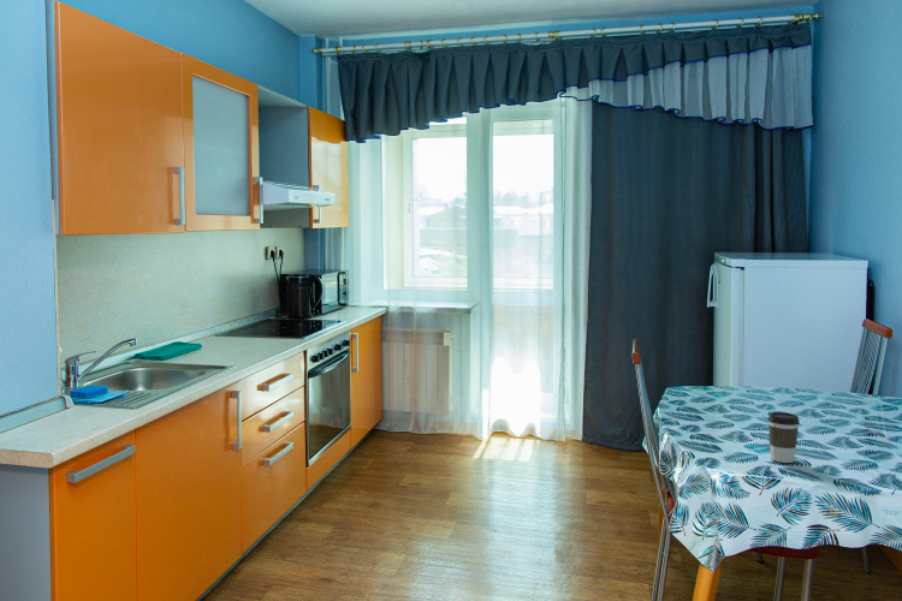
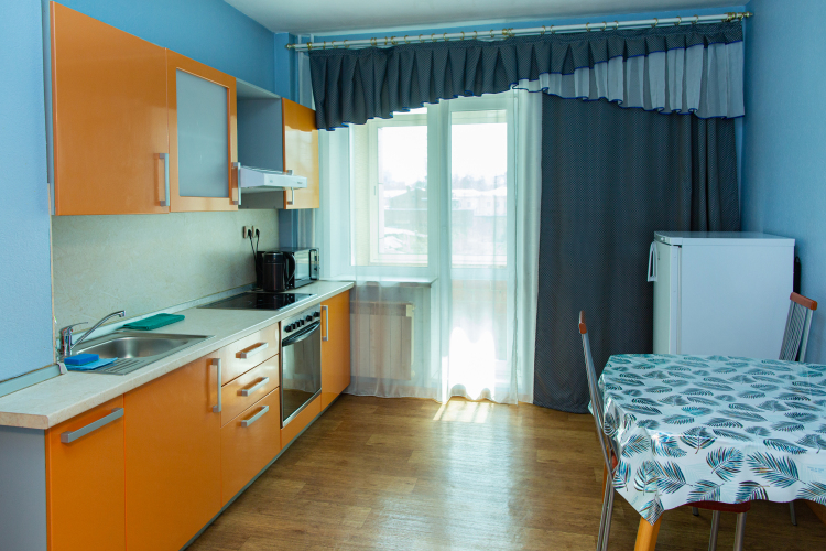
- coffee cup [767,411,801,464]
